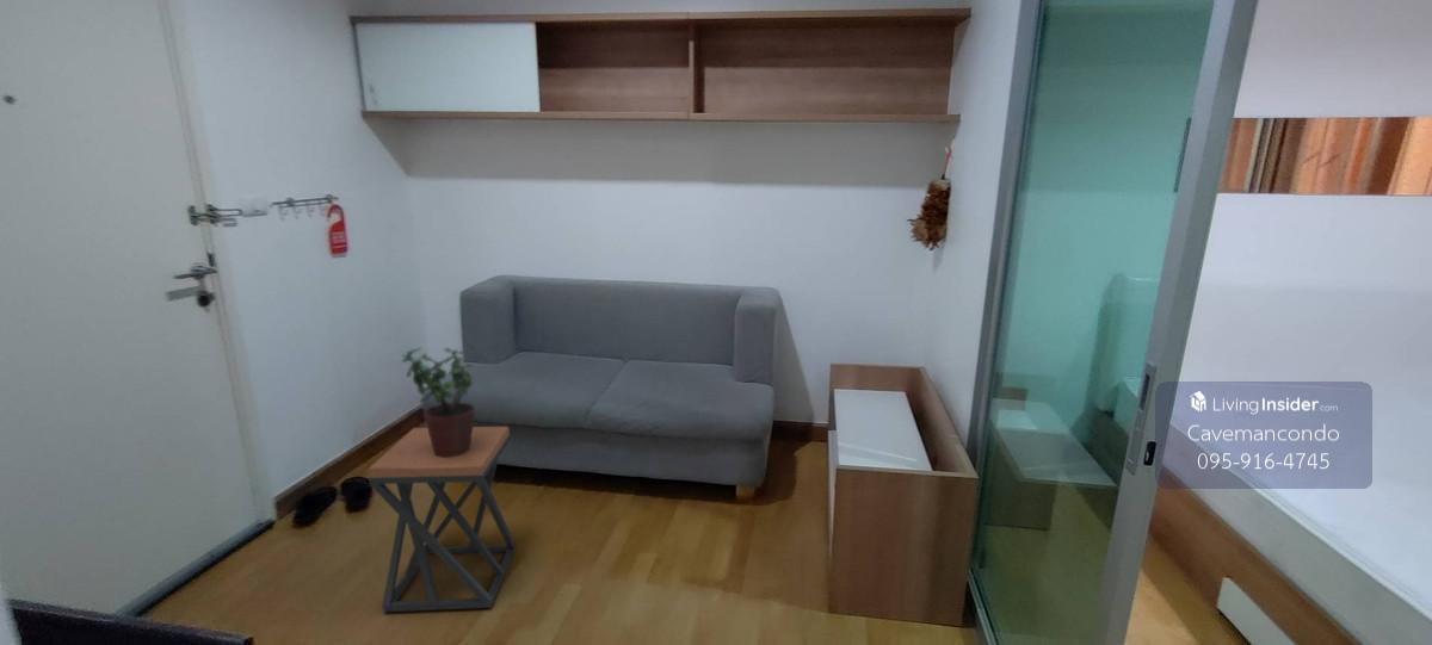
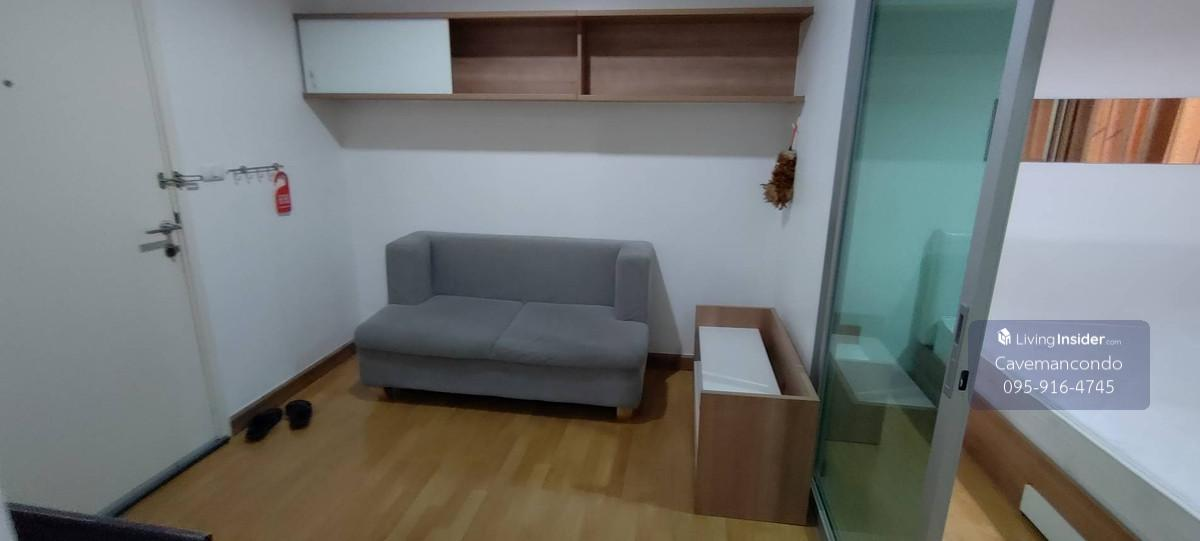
- stool [366,426,517,613]
- potted plant [401,347,476,458]
